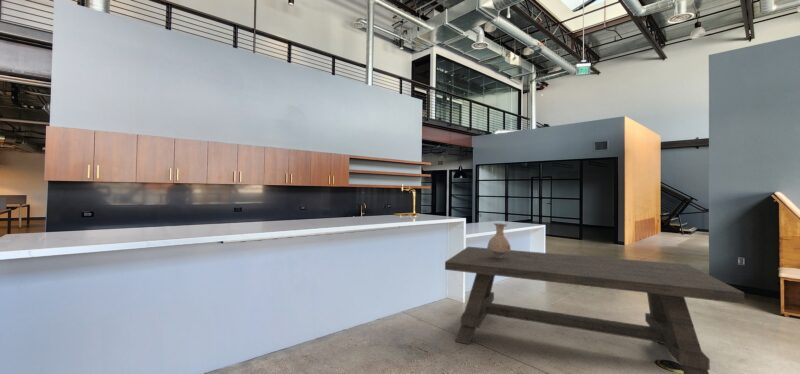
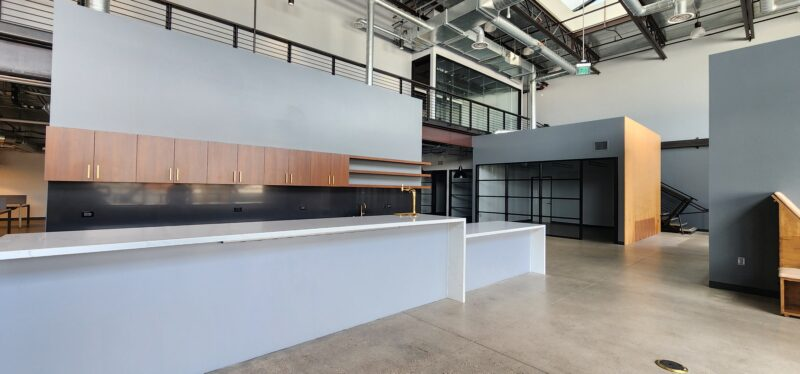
- vase [486,222,512,258]
- dining table [444,246,745,374]
